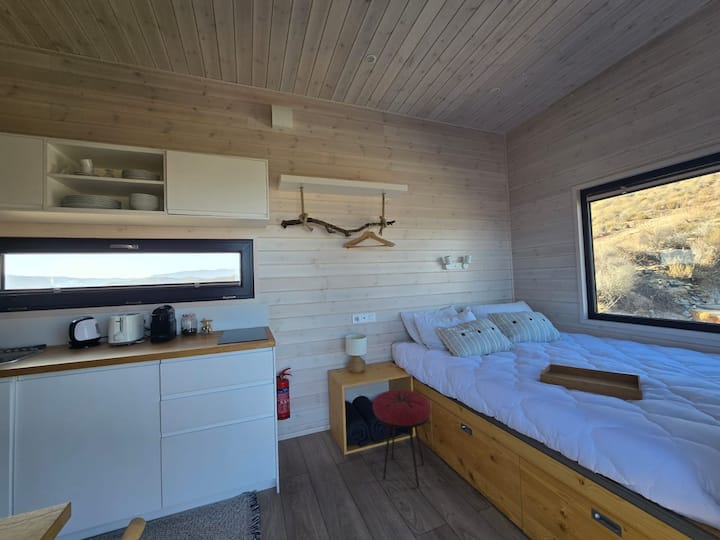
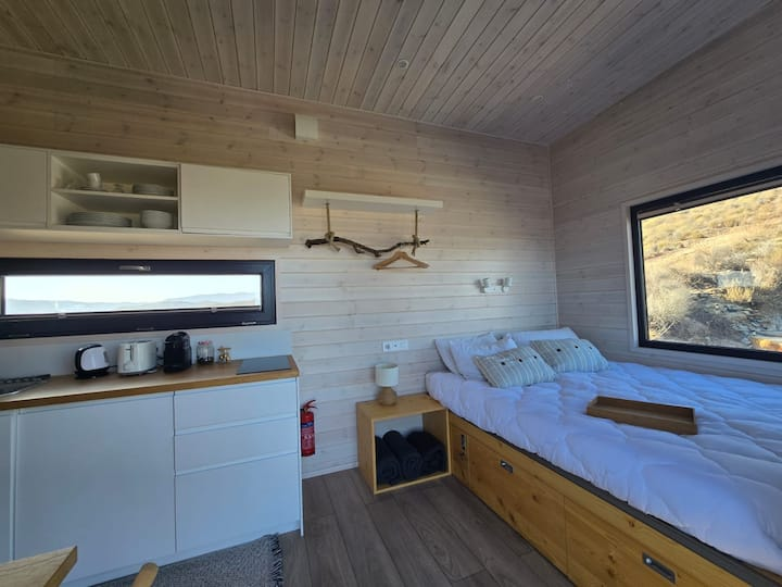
- stool [372,389,432,488]
